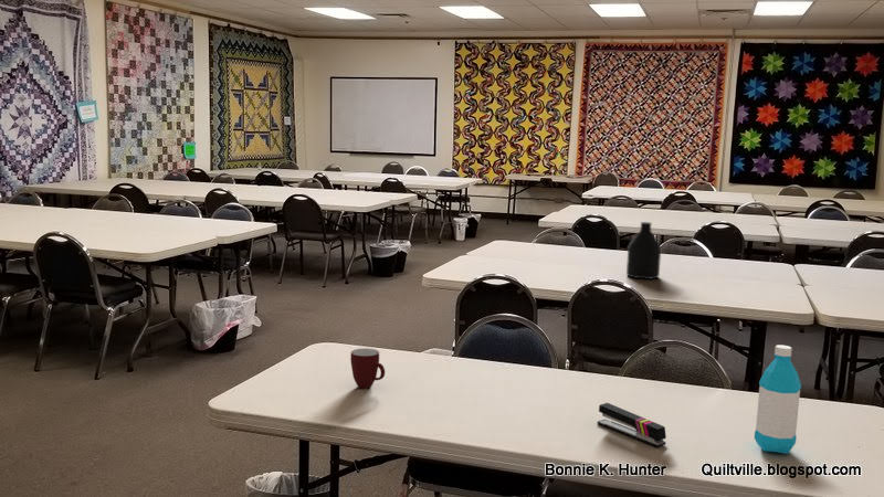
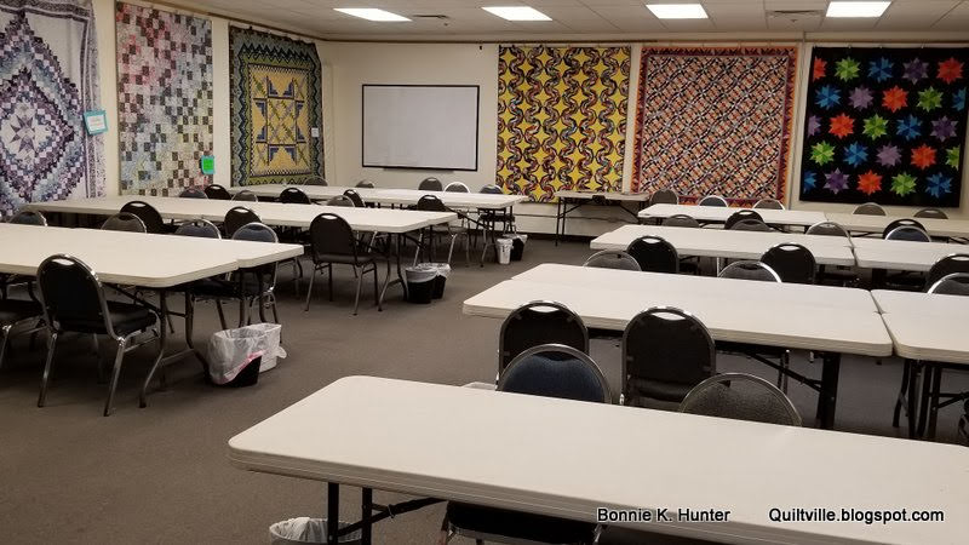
- bottle [625,221,662,281]
- mug [349,347,386,389]
- water bottle [754,343,802,455]
- stapler [597,402,667,448]
